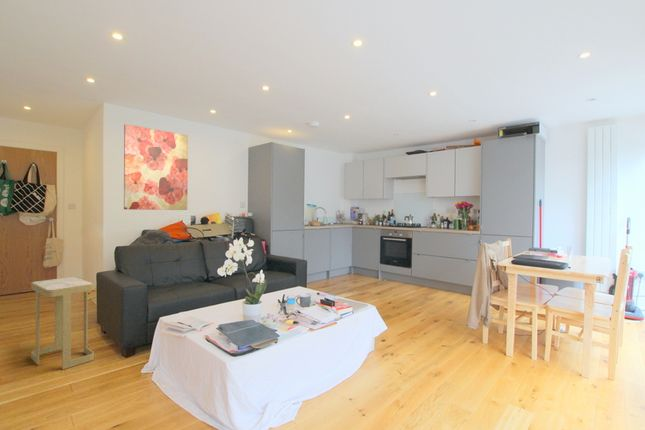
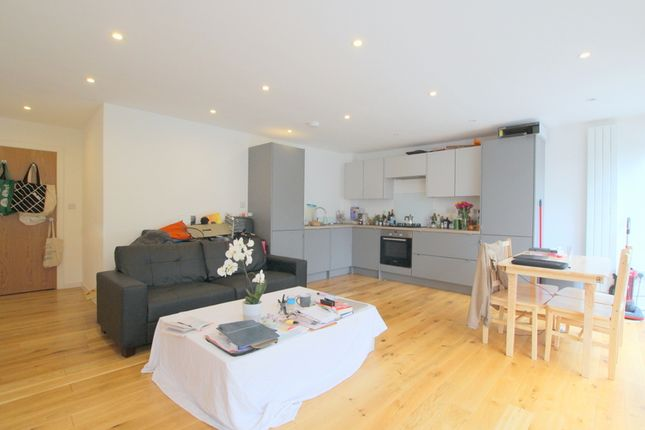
- wall art [123,123,189,211]
- side table [30,276,95,370]
